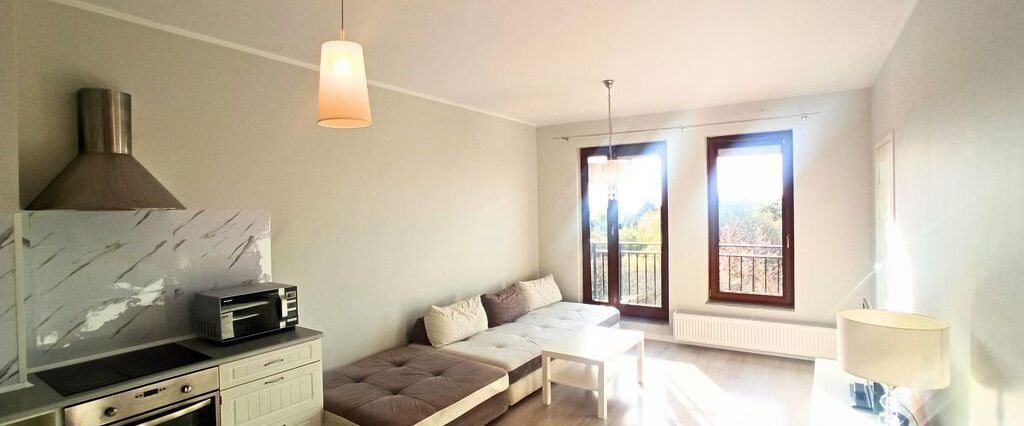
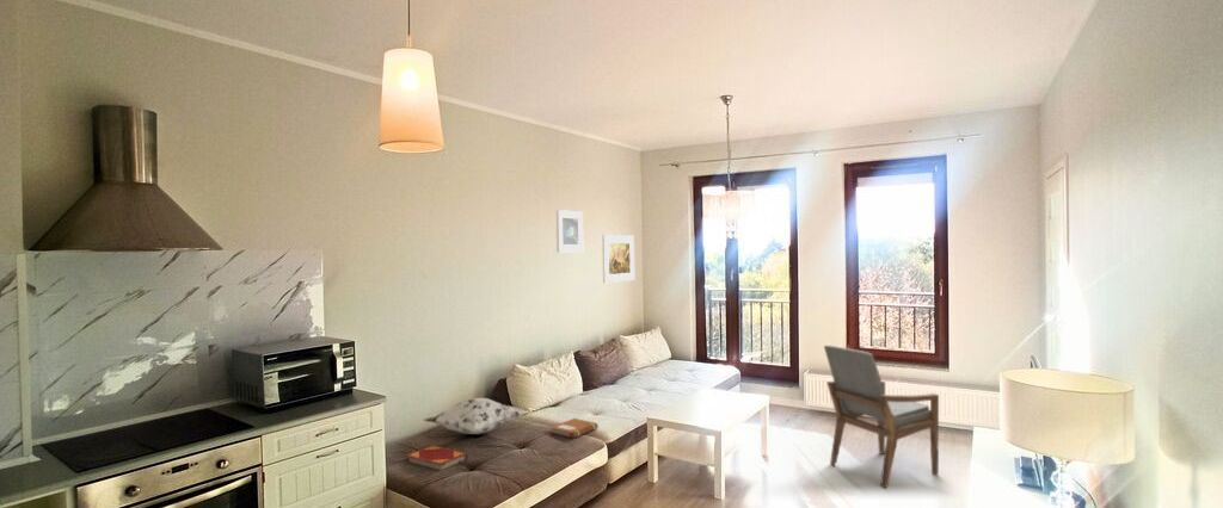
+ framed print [601,234,635,284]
+ hardback book [405,444,469,472]
+ decorative pillow [423,397,527,435]
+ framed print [555,209,584,253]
+ notebook [549,417,600,439]
+ armchair [823,343,940,490]
